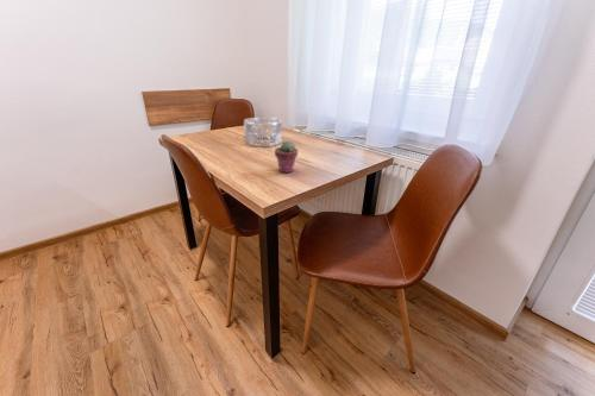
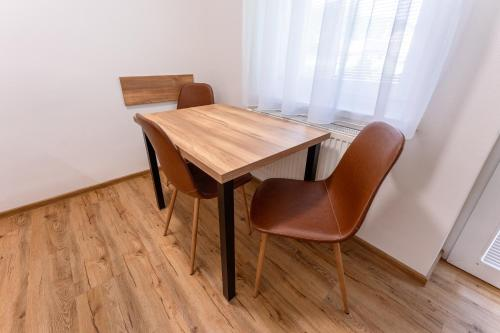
- potted succulent [274,140,299,174]
- decorative bowl [243,117,283,147]
